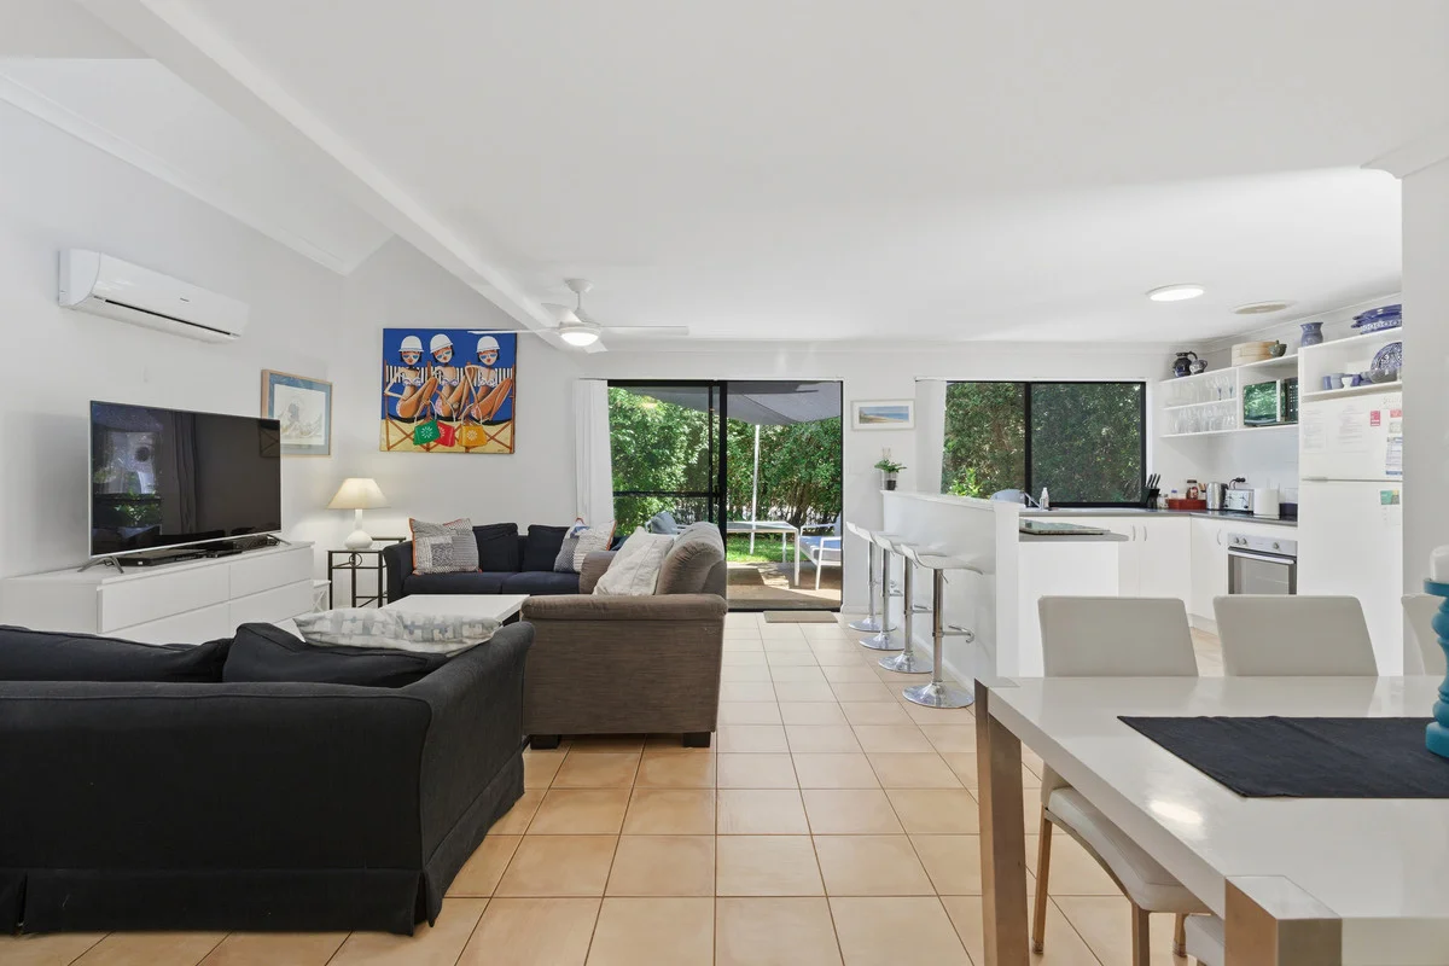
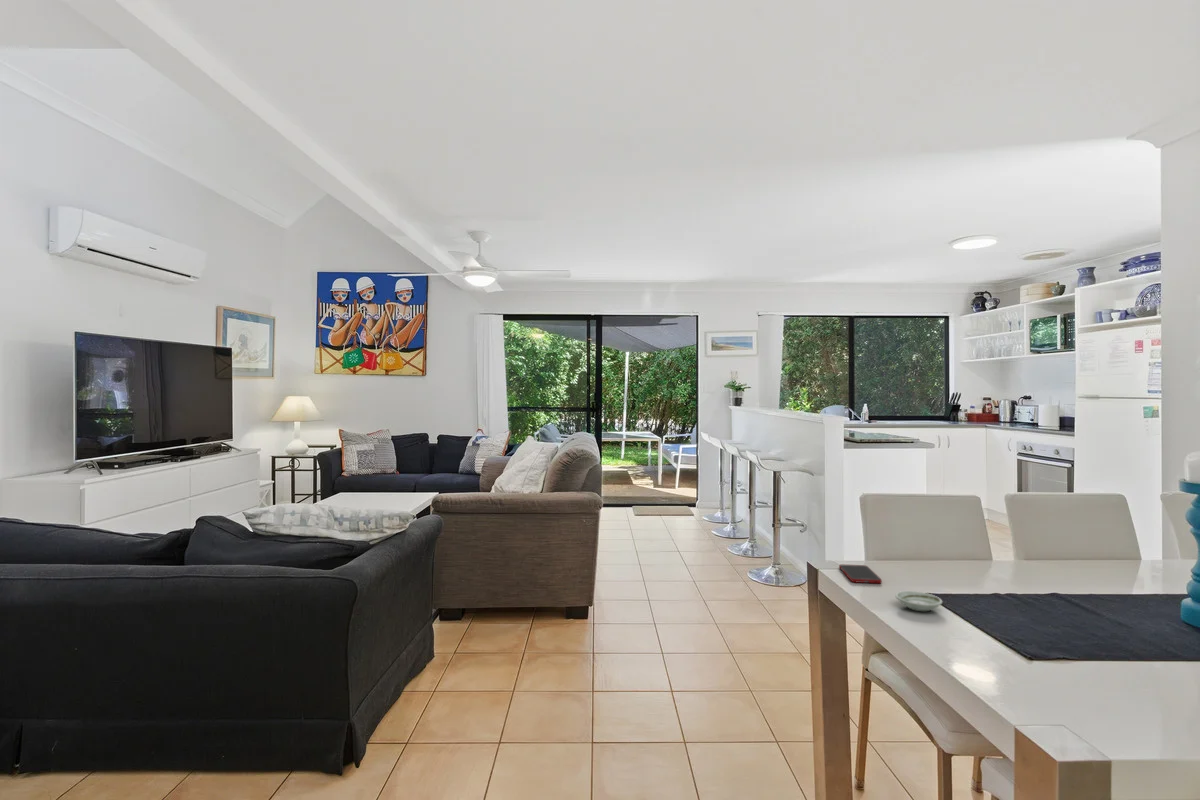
+ cell phone [838,564,883,584]
+ saucer [894,590,943,612]
